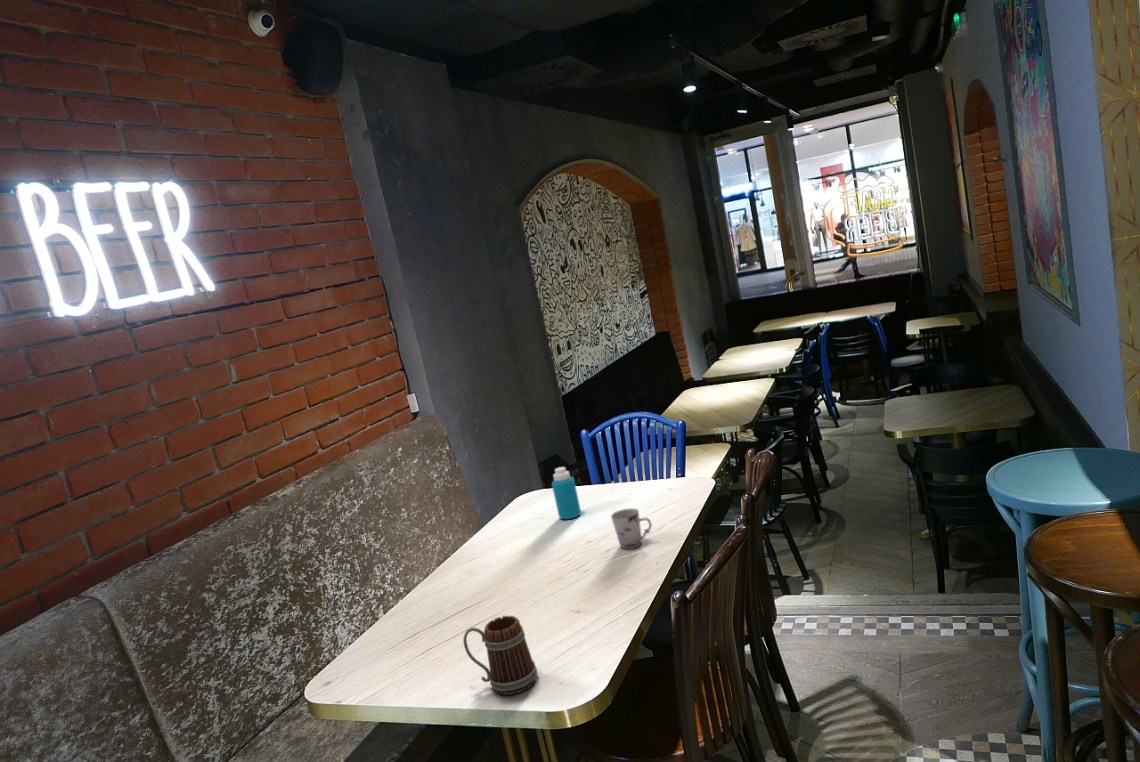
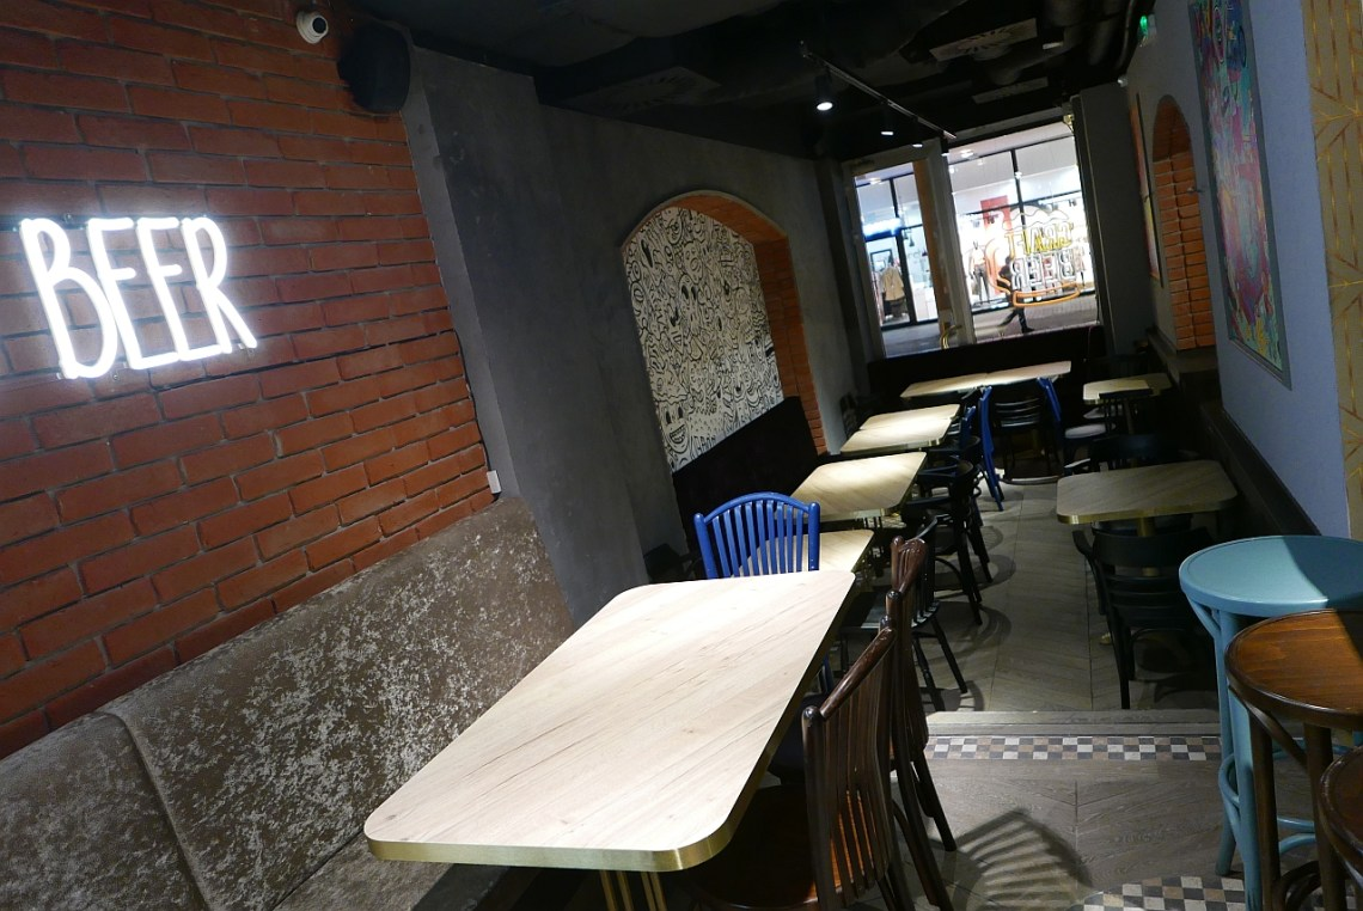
- beer mug [462,615,538,696]
- bottle [551,466,582,520]
- cup [610,507,653,550]
